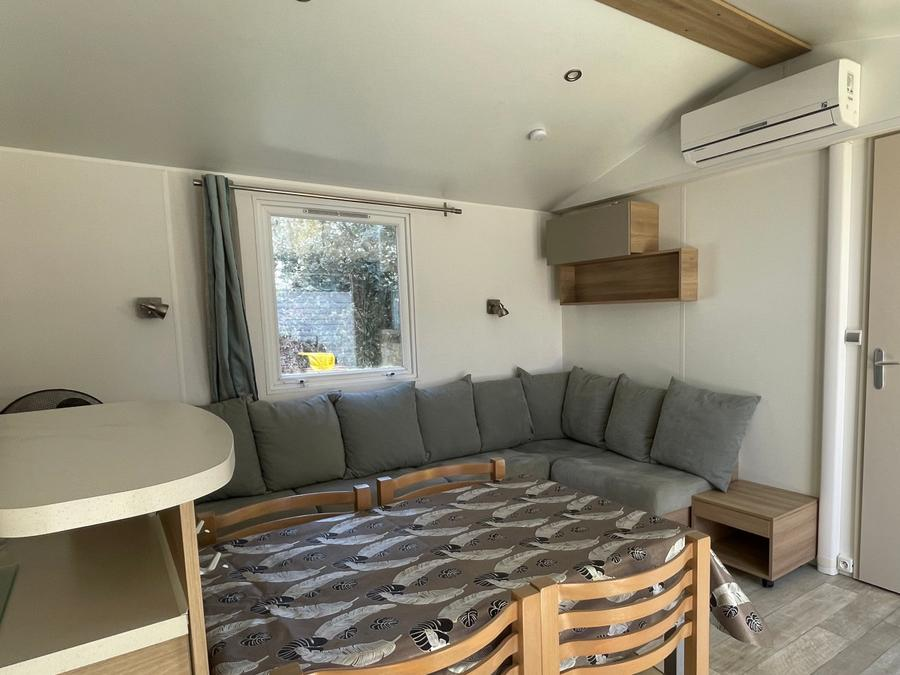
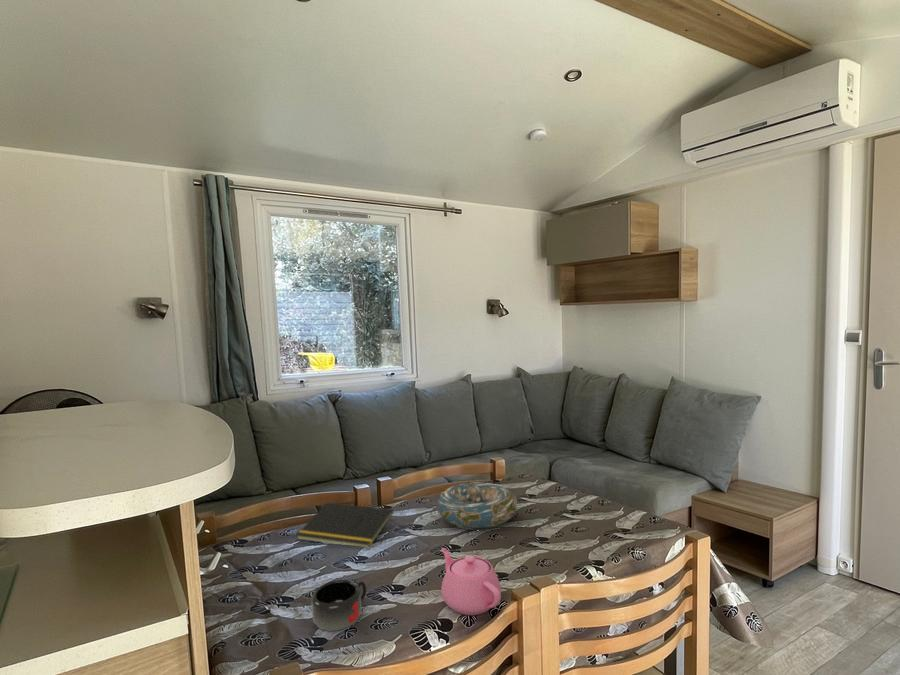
+ notepad [295,502,394,548]
+ mug [310,579,367,632]
+ decorative bowl [437,481,518,531]
+ teapot [440,547,502,616]
